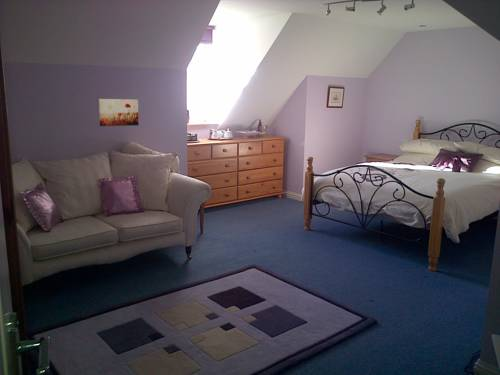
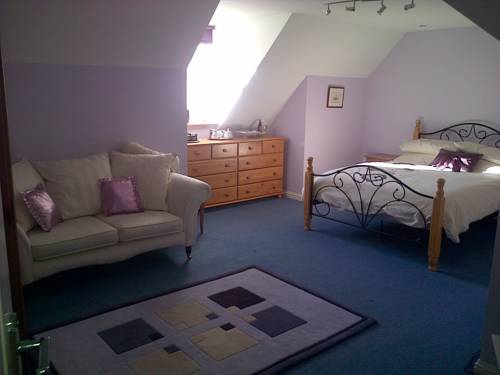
- wall art [98,98,140,127]
